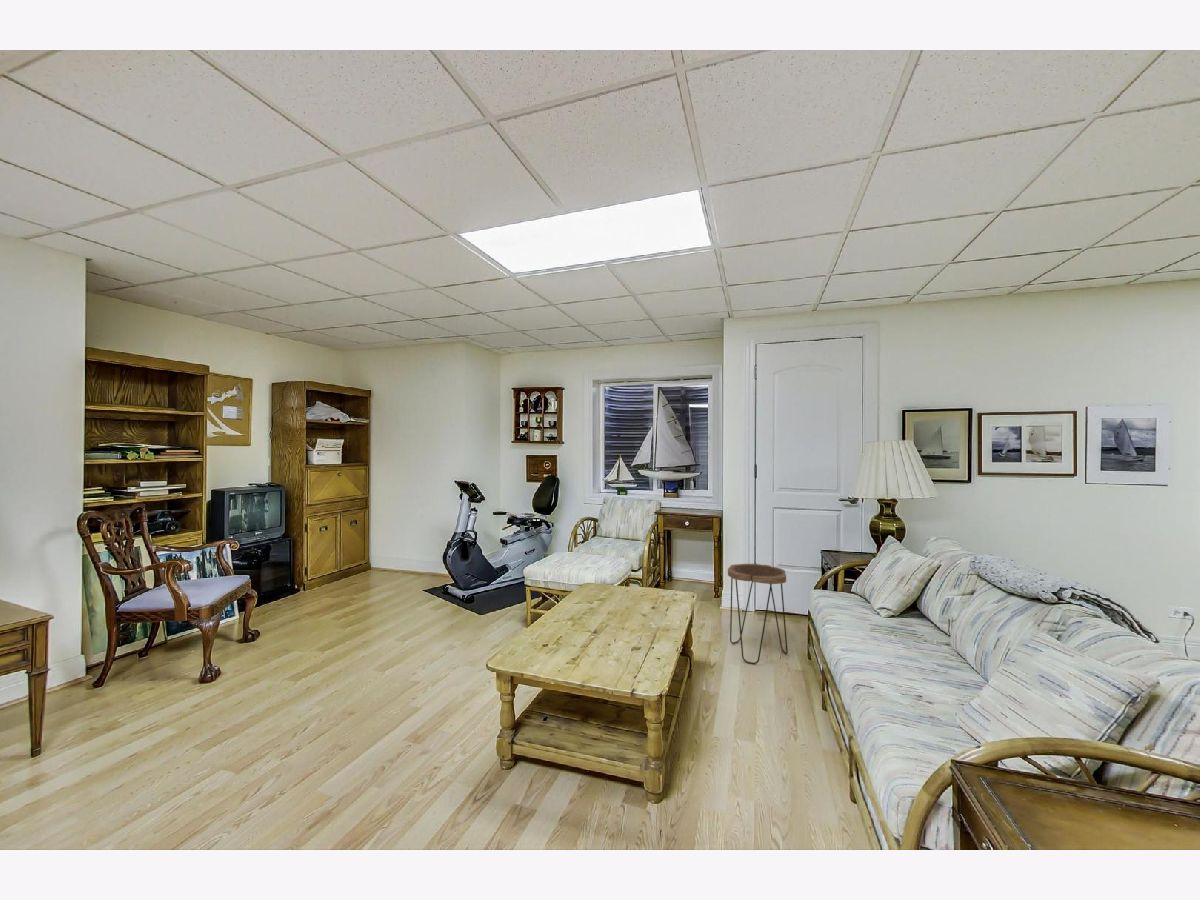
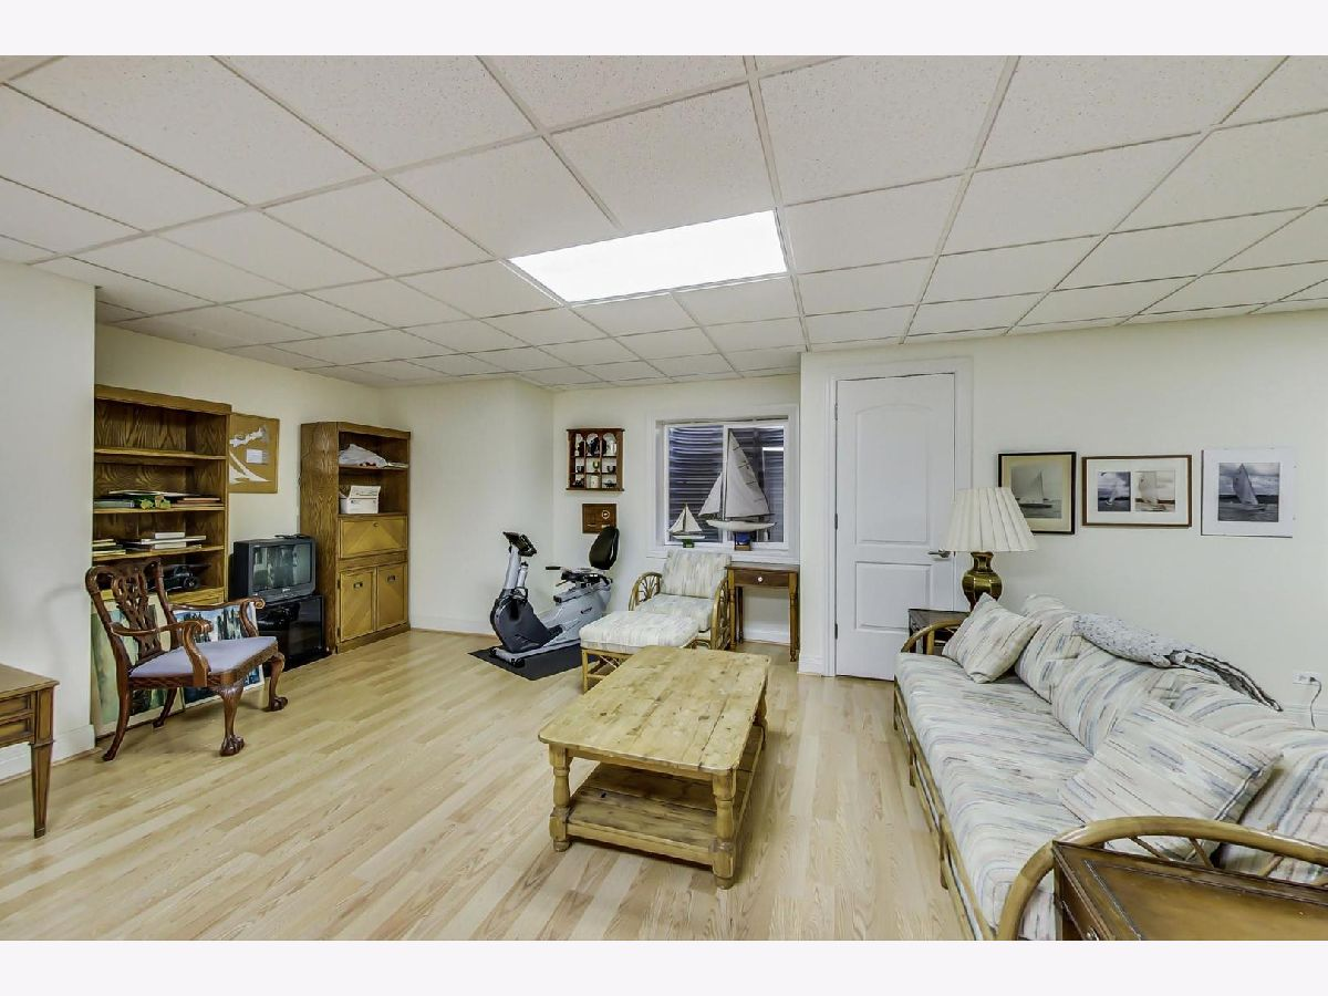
- side table [727,563,789,665]
